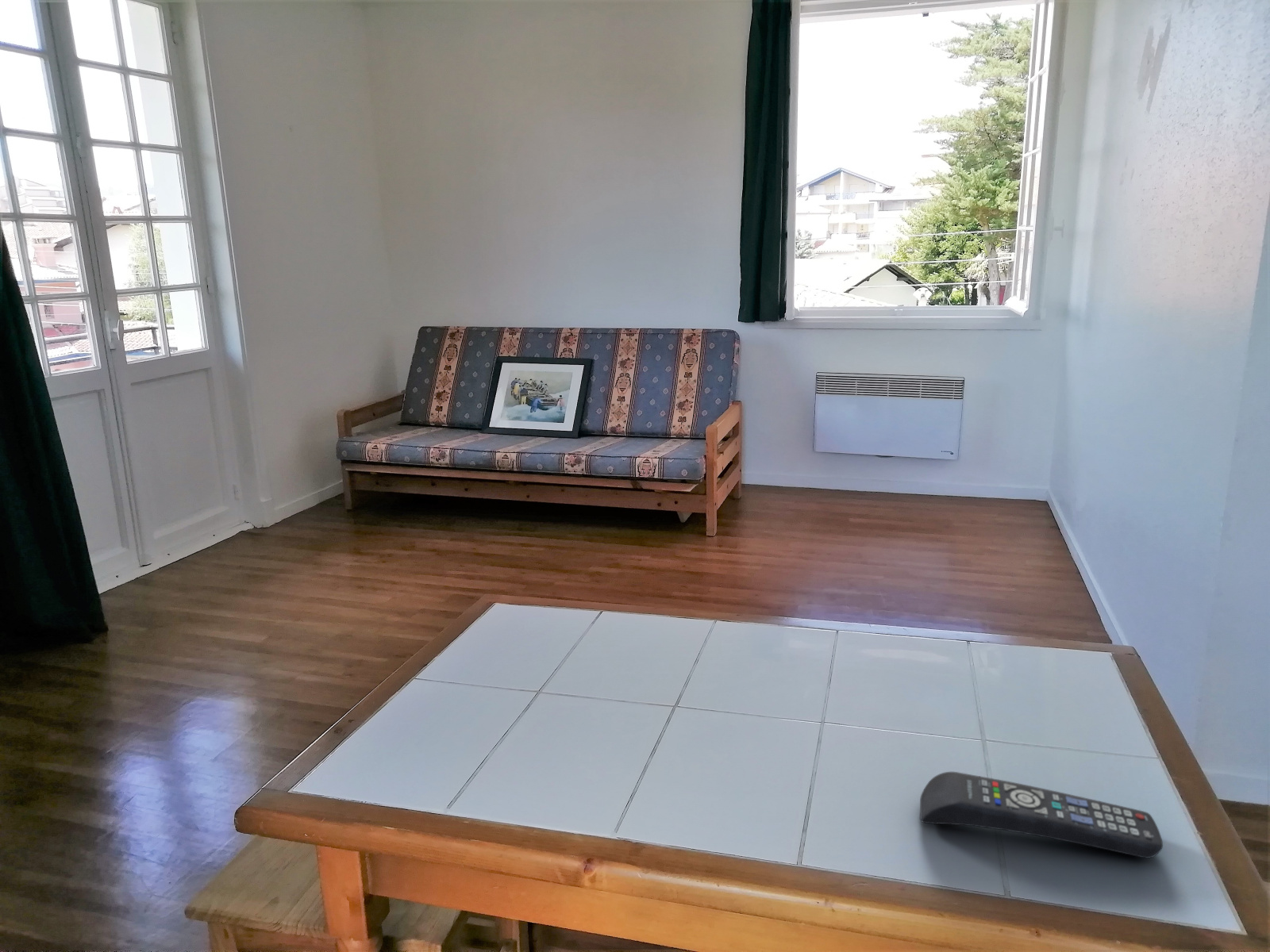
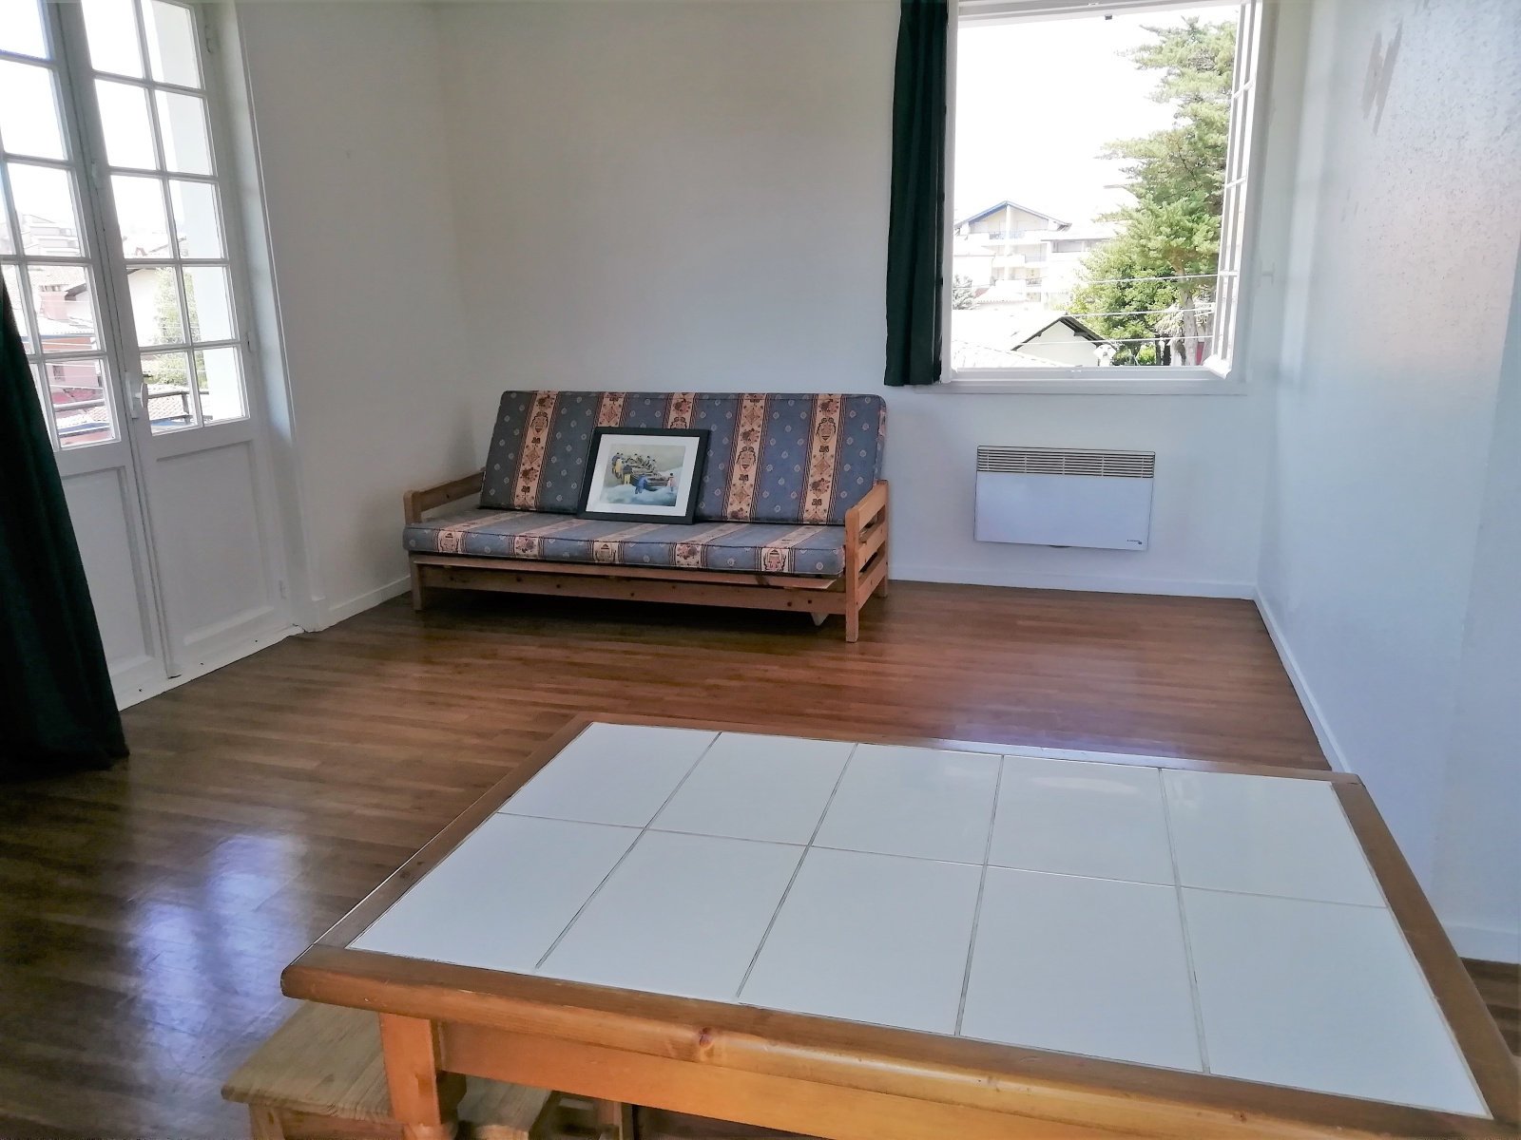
- remote control [919,771,1164,859]
